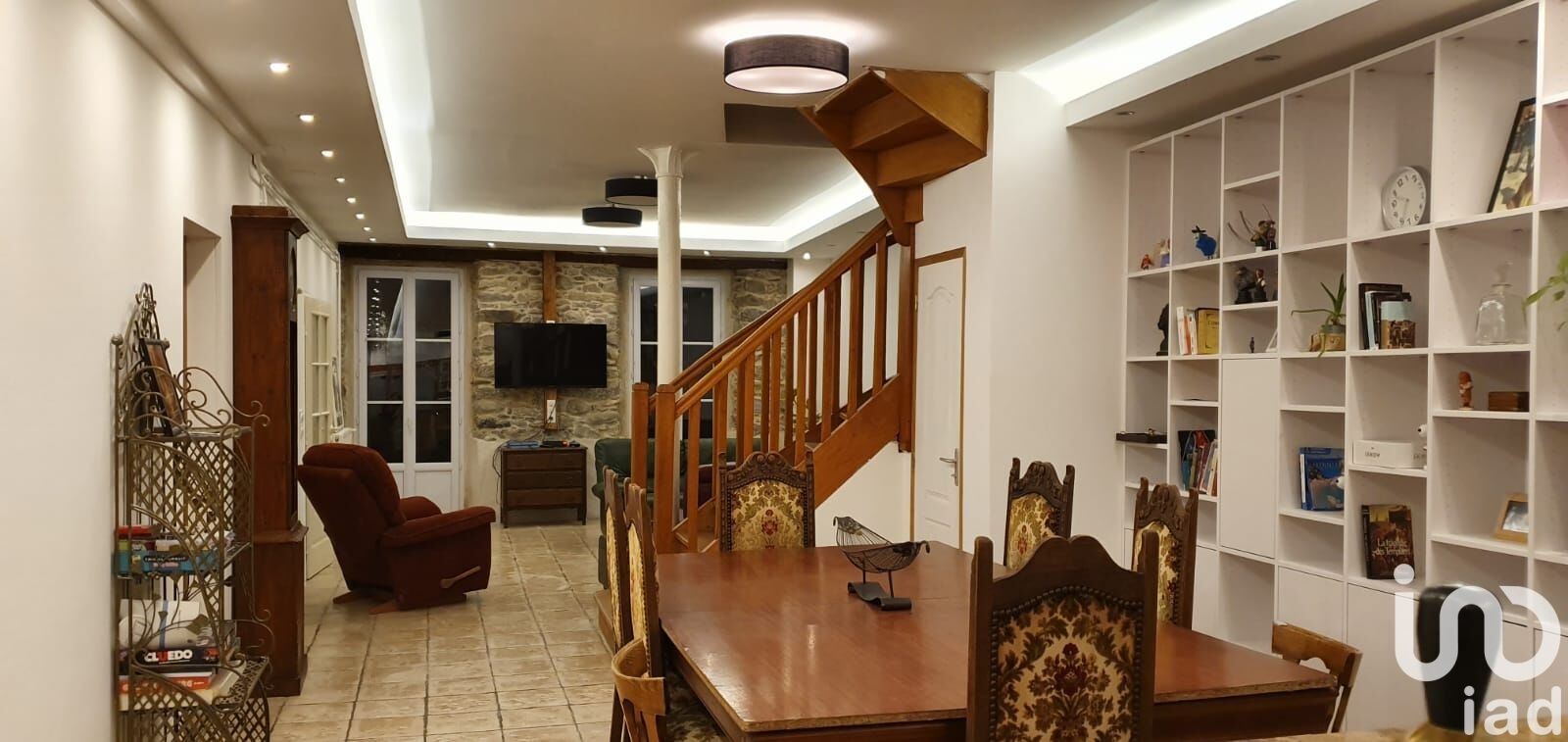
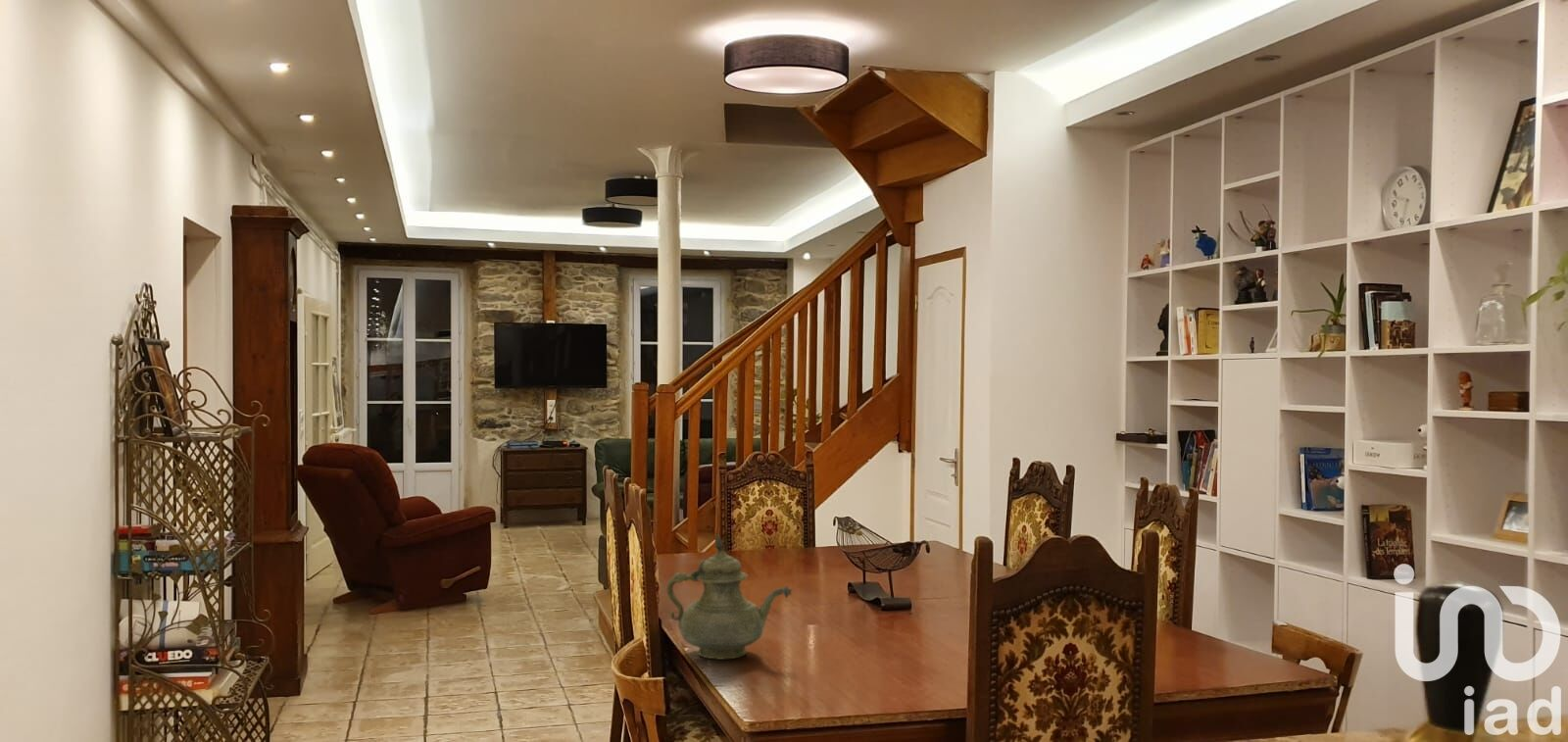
+ teapot [665,534,793,661]
